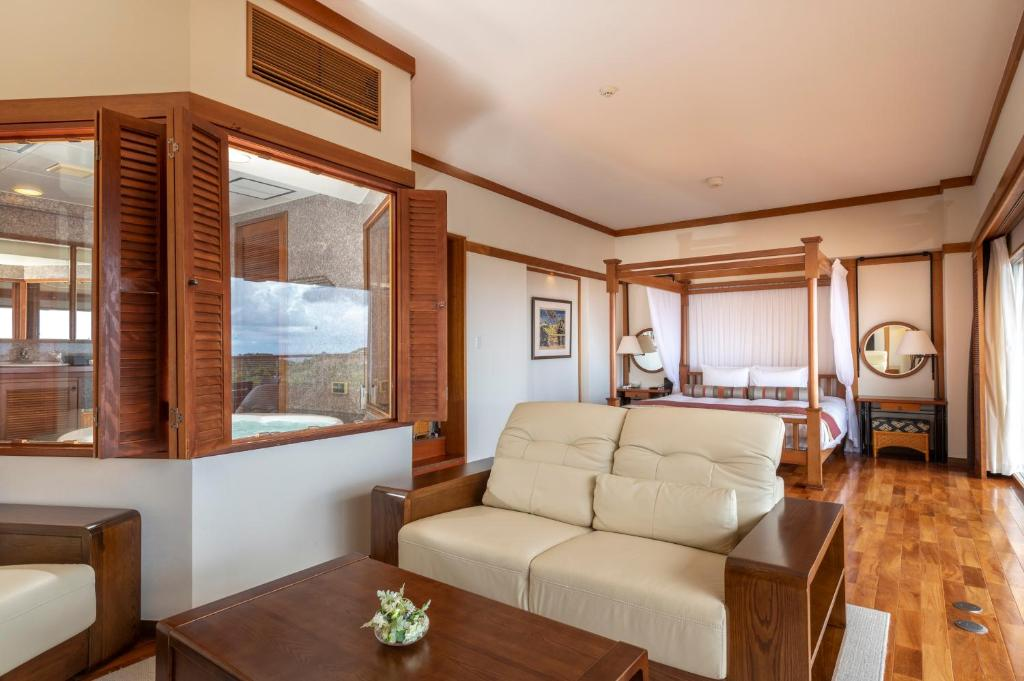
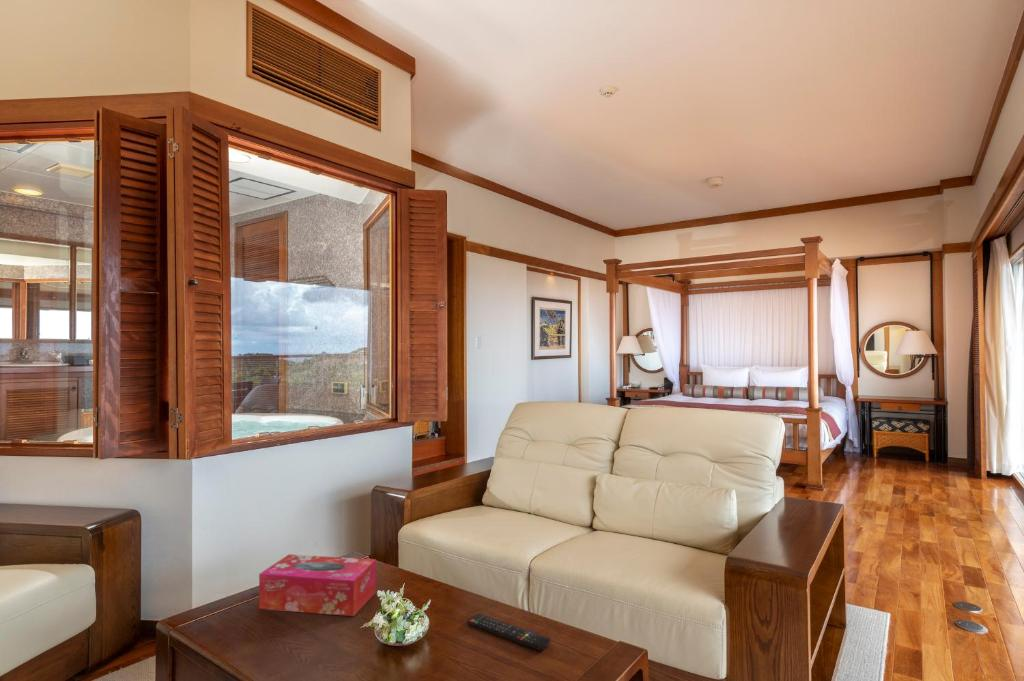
+ tissue box [258,553,377,617]
+ remote control [466,613,551,651]
